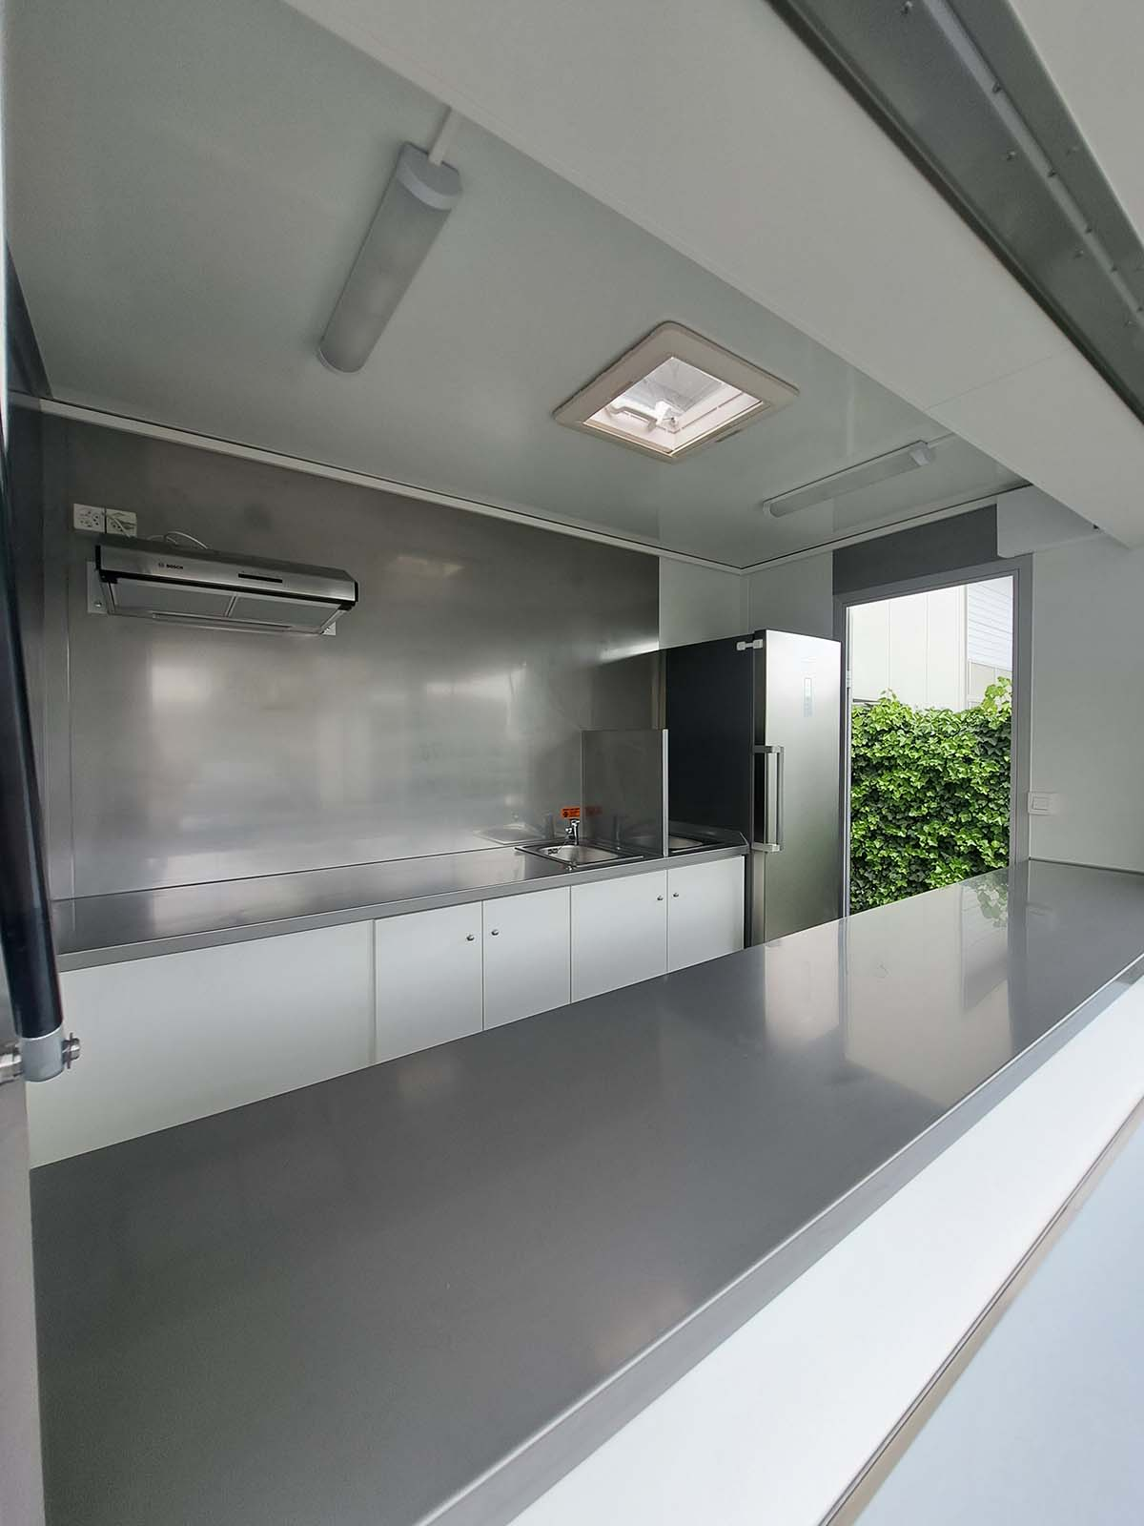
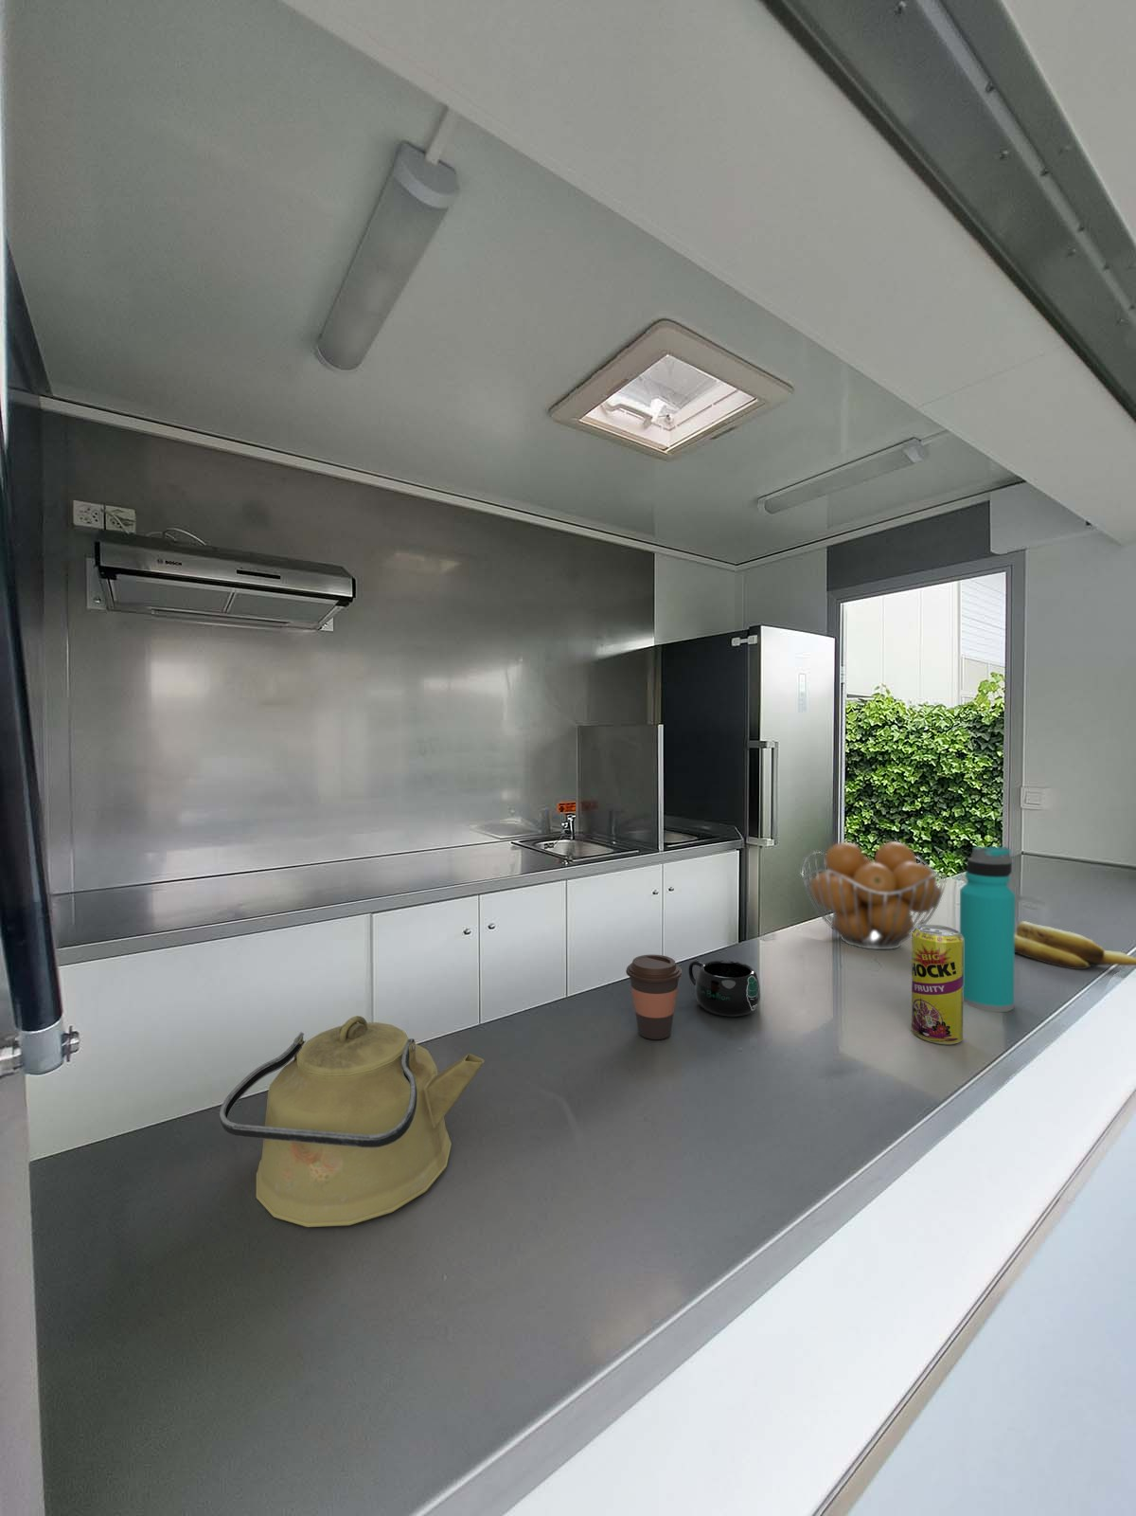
+ banana [1014,920,1136,970]
+ mug [687,960,761,1017]
+ fruit basket [801,840,947,950]
+ water bottle [959,846,1015,1013]
+ coffee cup [625,954,684,1041]
+ kettle [218,1015,484,1228]
+ beverage can [910,924,964,1046]
